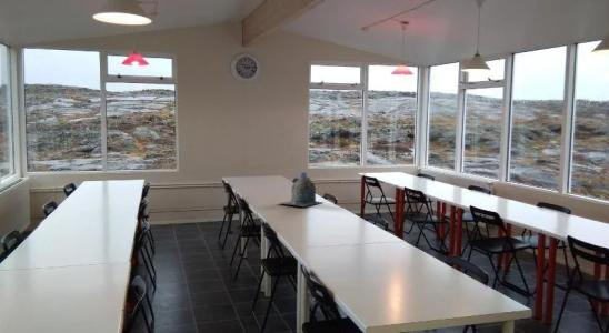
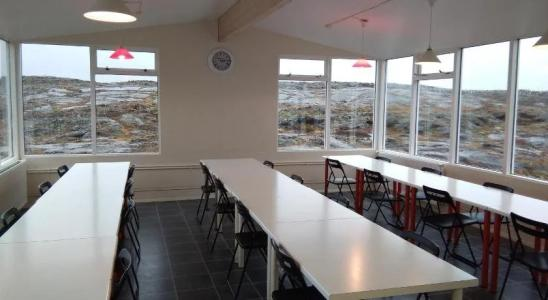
- water jug [279,171,325,208]
